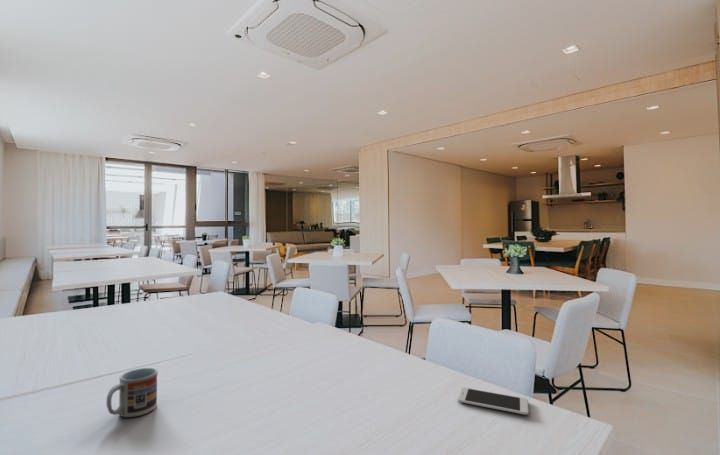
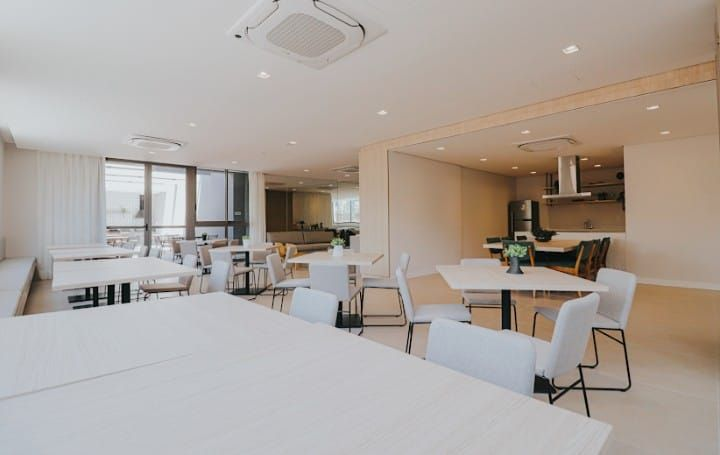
- cup [105,367,159,418]
- smartphone [456,387,530,416]
